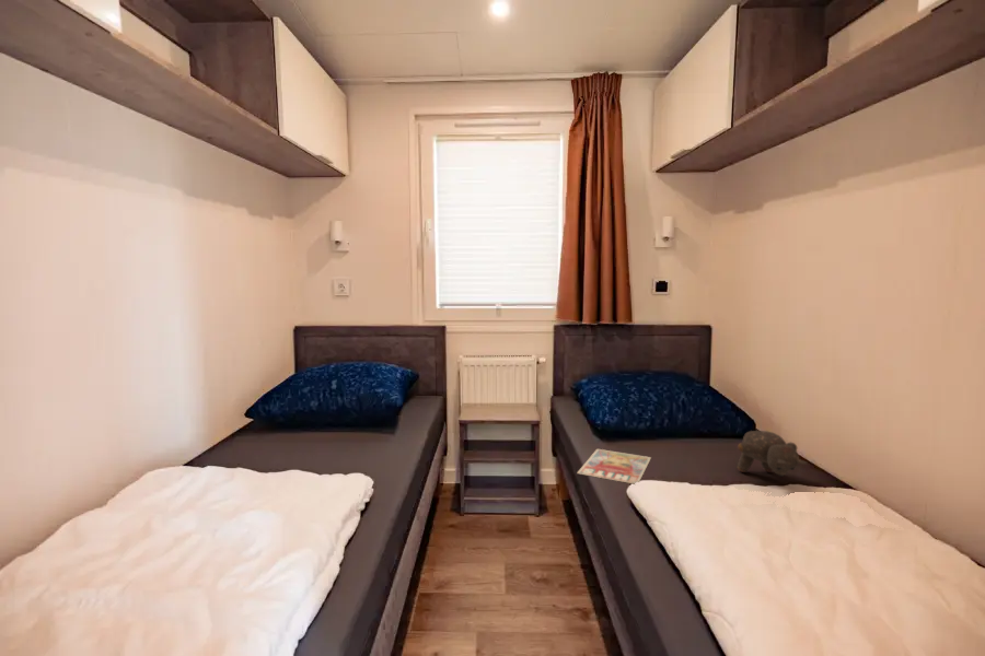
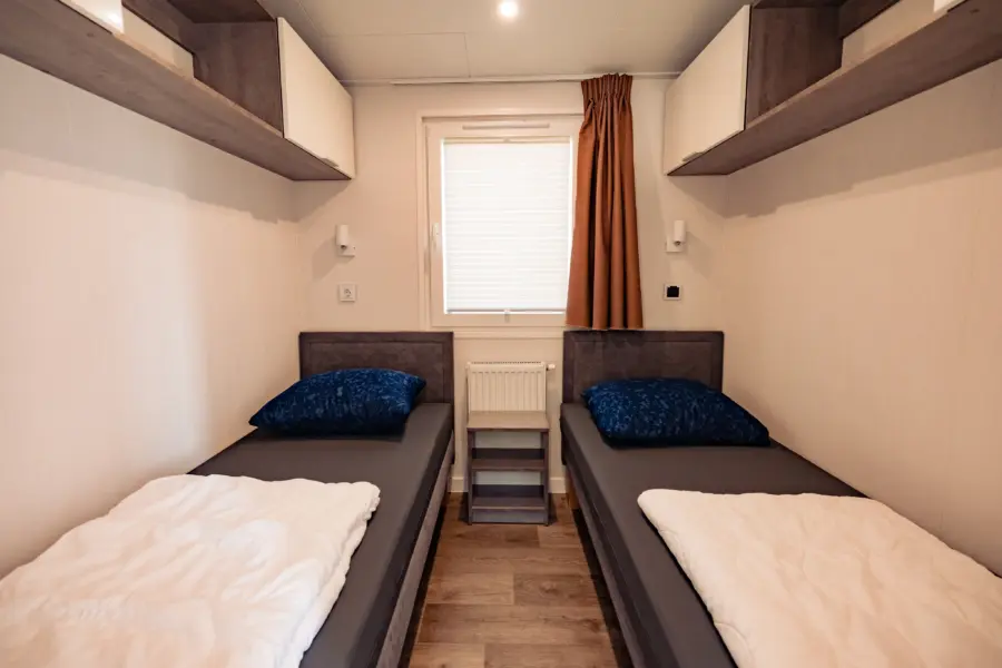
- magazine [576,448,652,484]
- stuffed bear [737,430,809,478]
